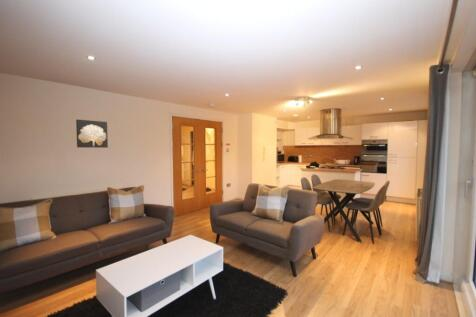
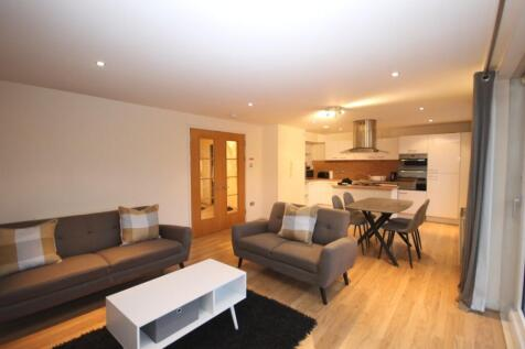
- wall art [75,119,109,149]
